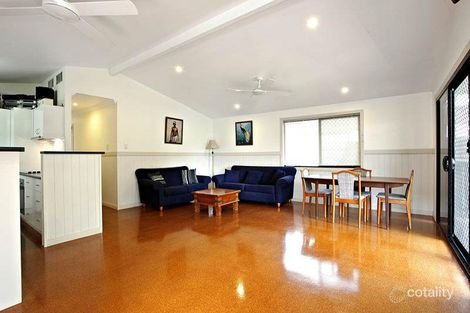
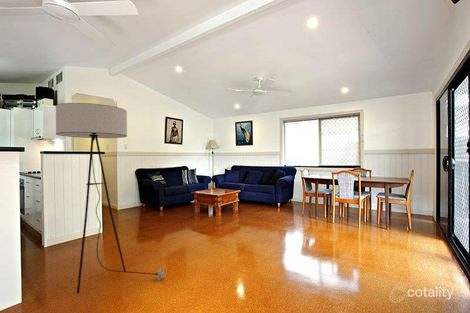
+ floor lamp [55,102,165,294]
